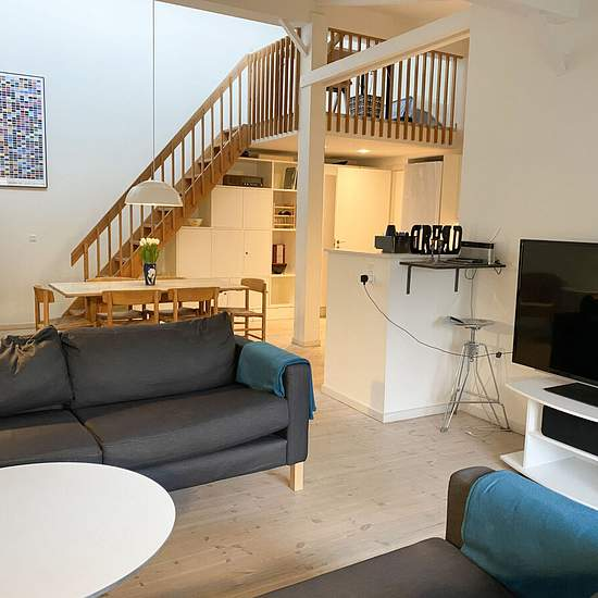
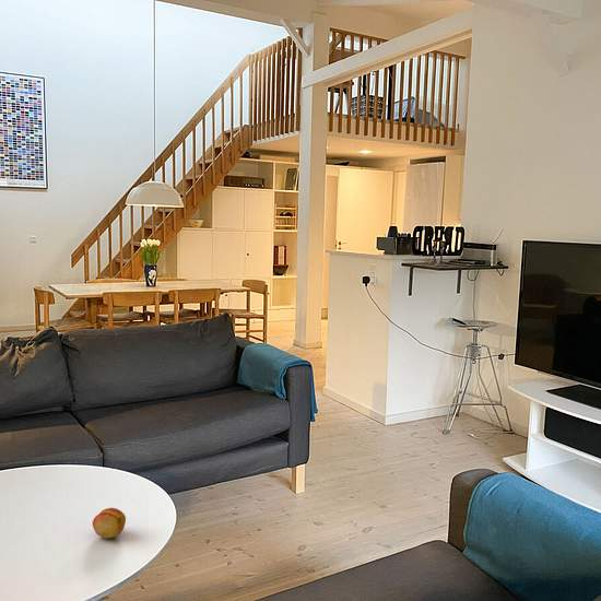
+ fruit [92,507,127,540]
